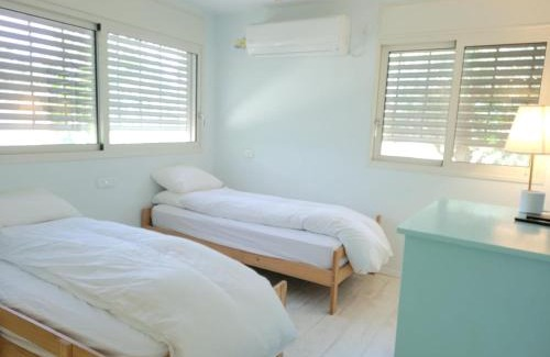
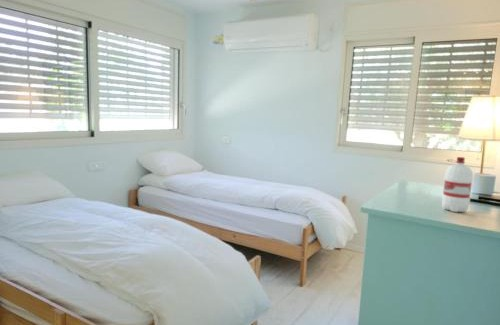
+ water bottle [441,156,474,213]
